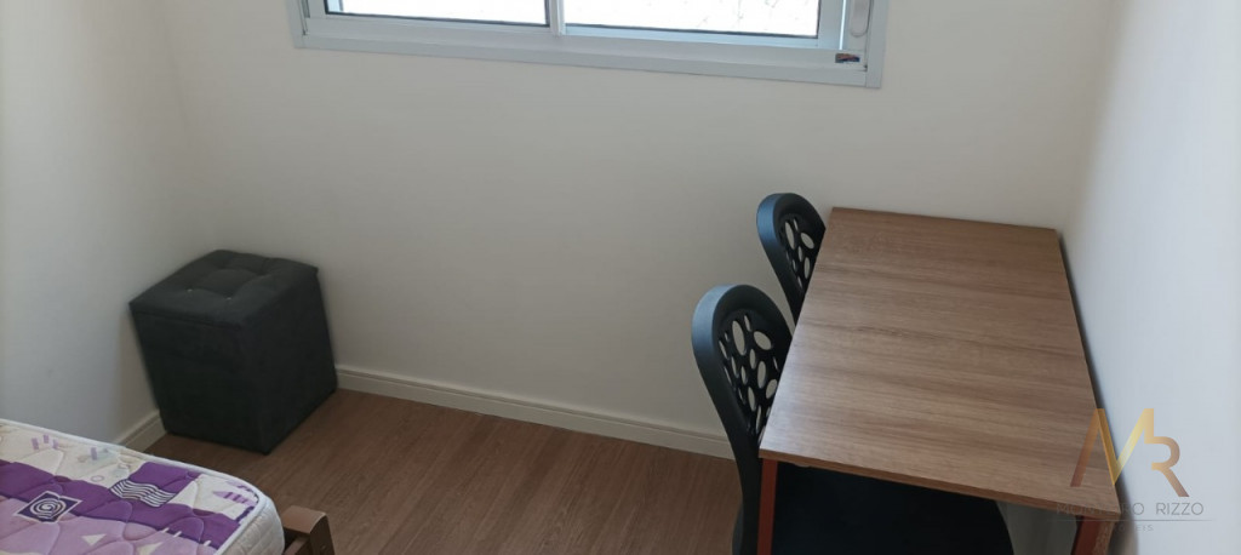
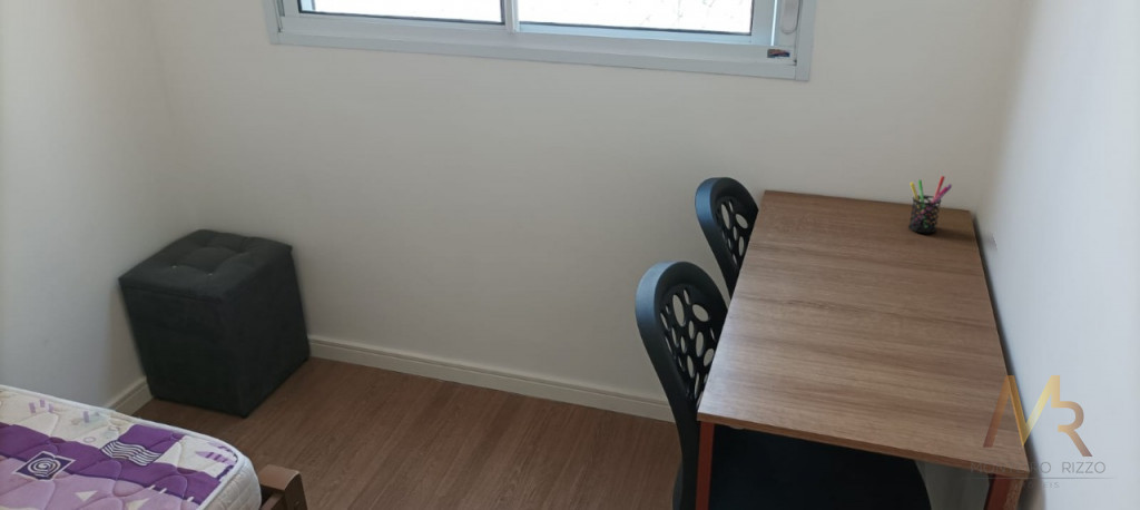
+ pen holder [907,175,953,234]
